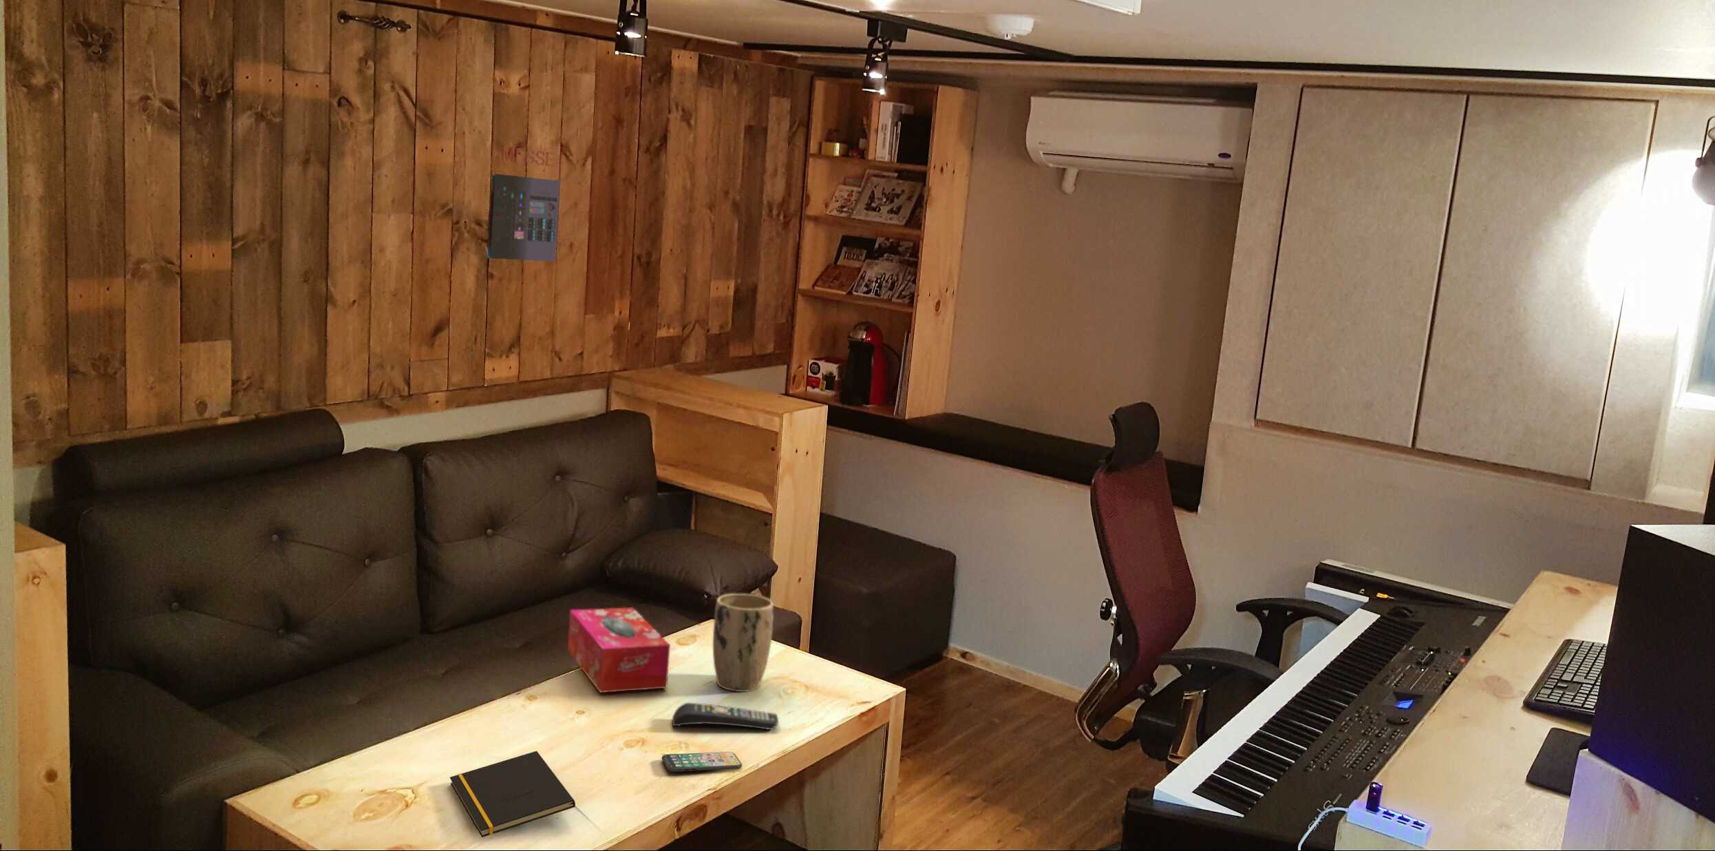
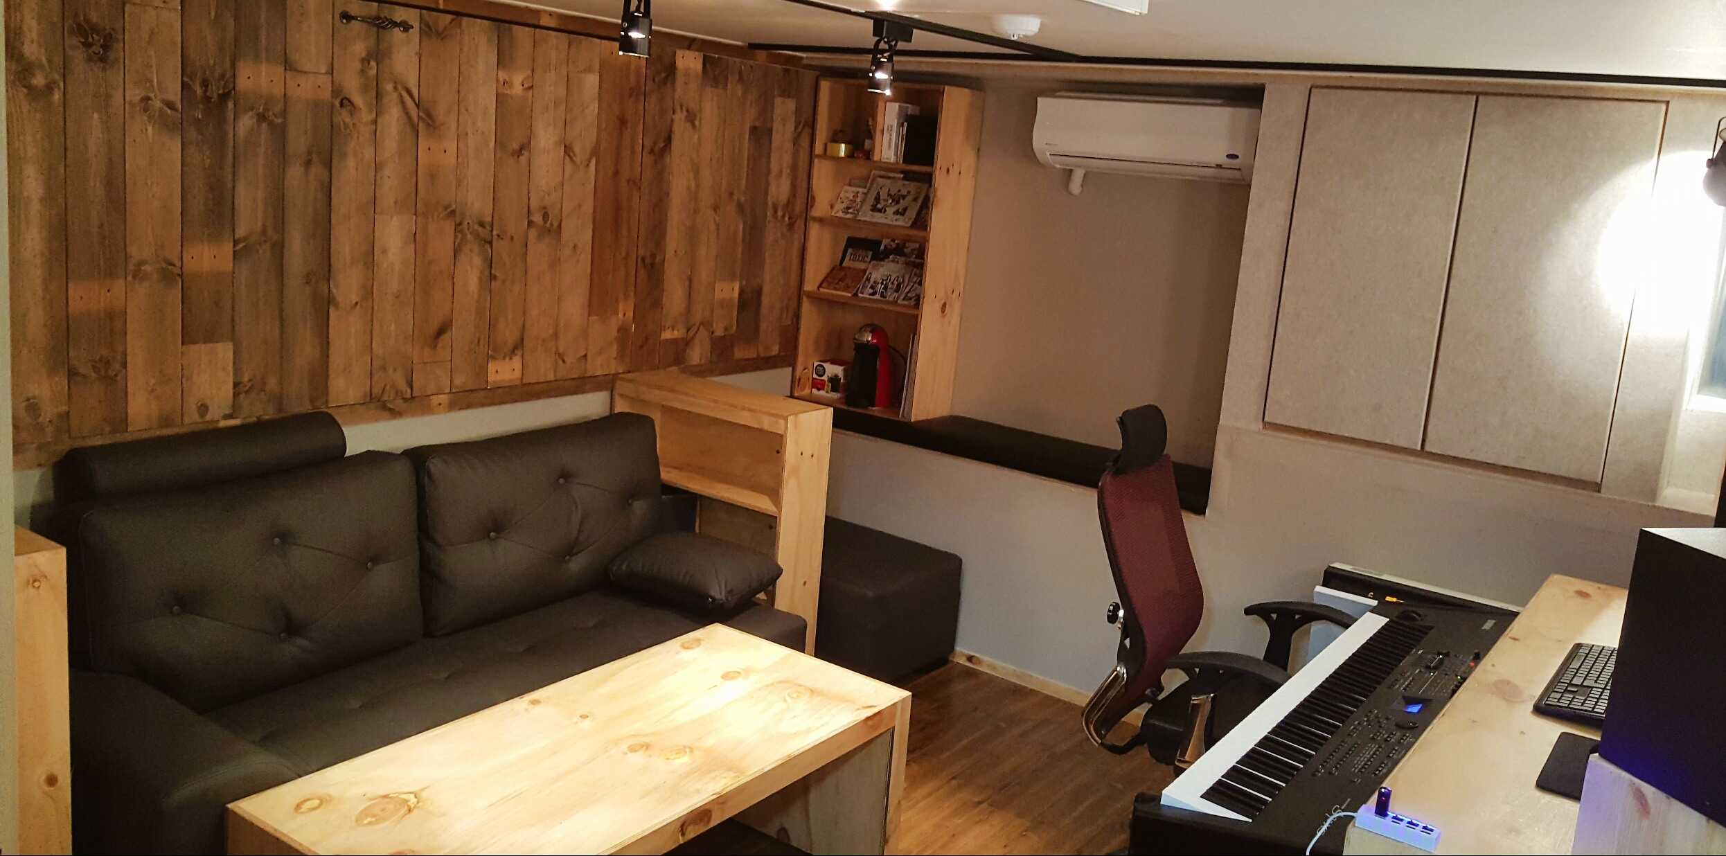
- notepad [450,750,576,838]
- album cover [487,145,561,263]
- remote control [672,702,779,731]
- plant pot [712,593,774,692]
- tissue box [567,607,670,693]
- smartphone [661,751,743,772]
